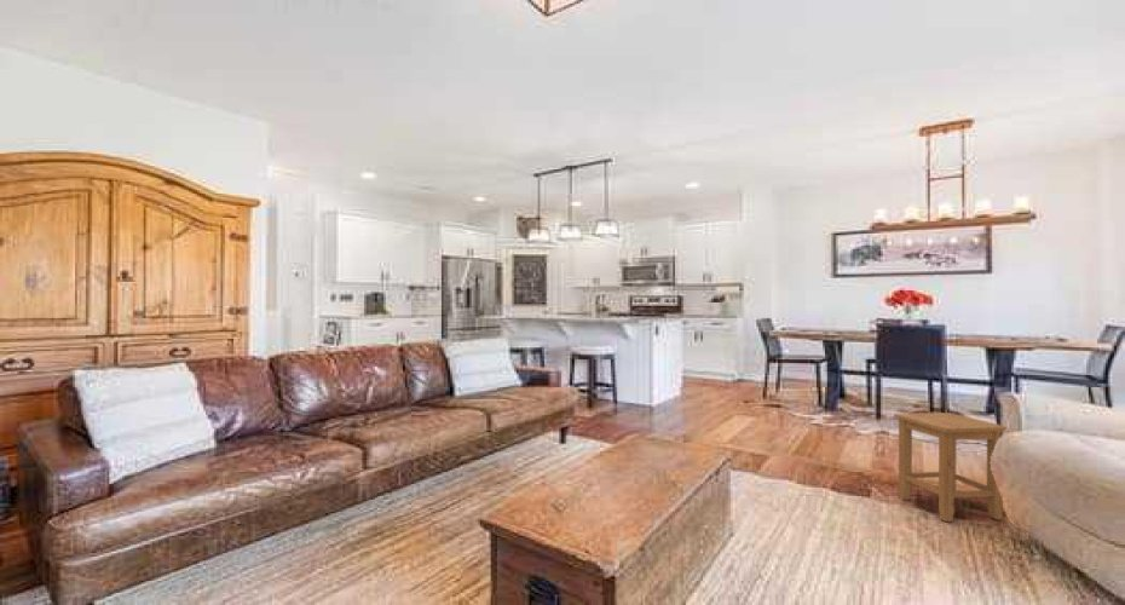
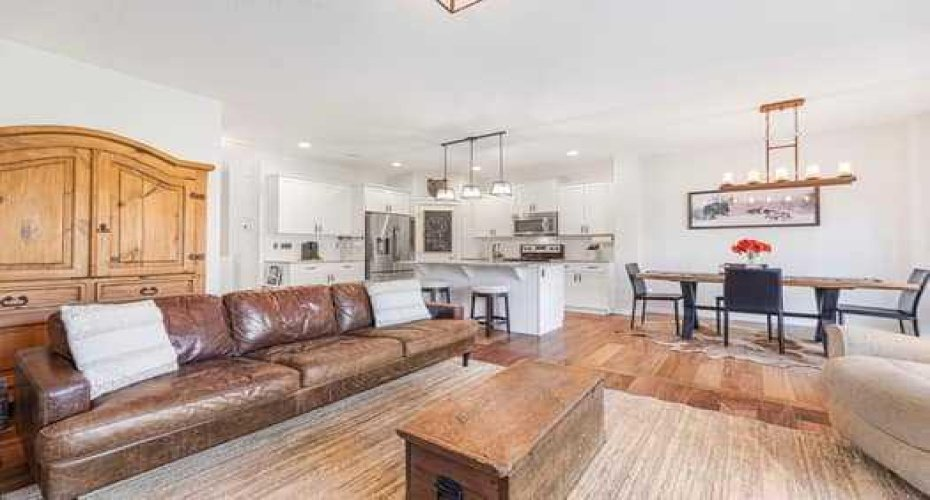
- stool [893,411,1009,523]
